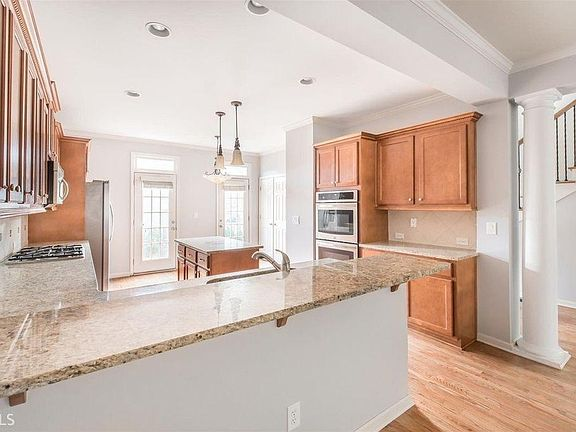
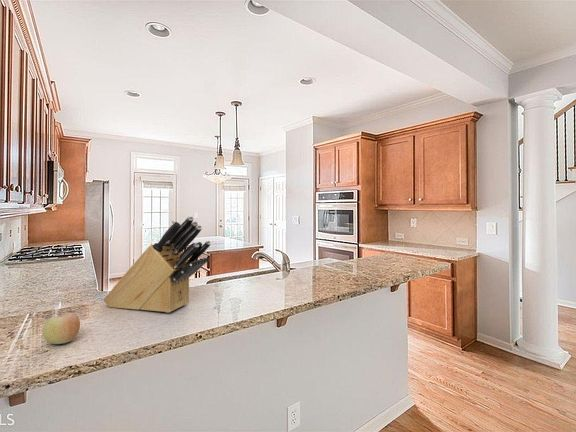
+ fruit [42,310,81,345]
+ knife block [103,215,212,314]
